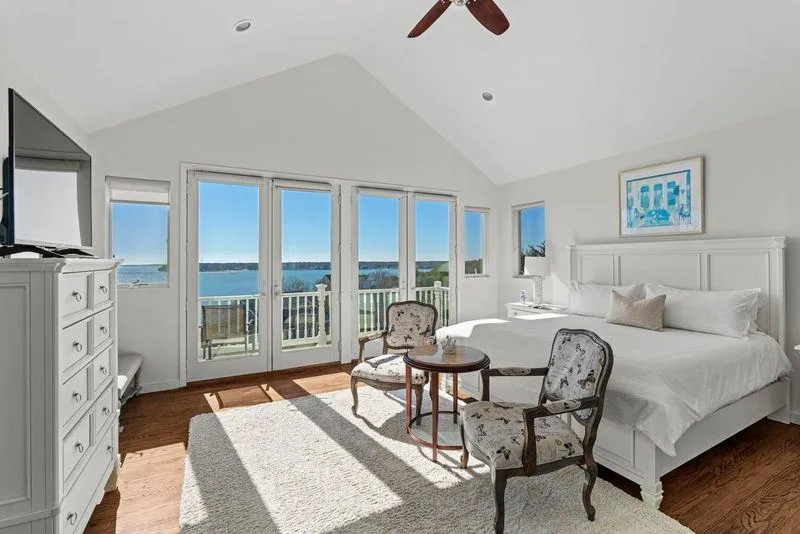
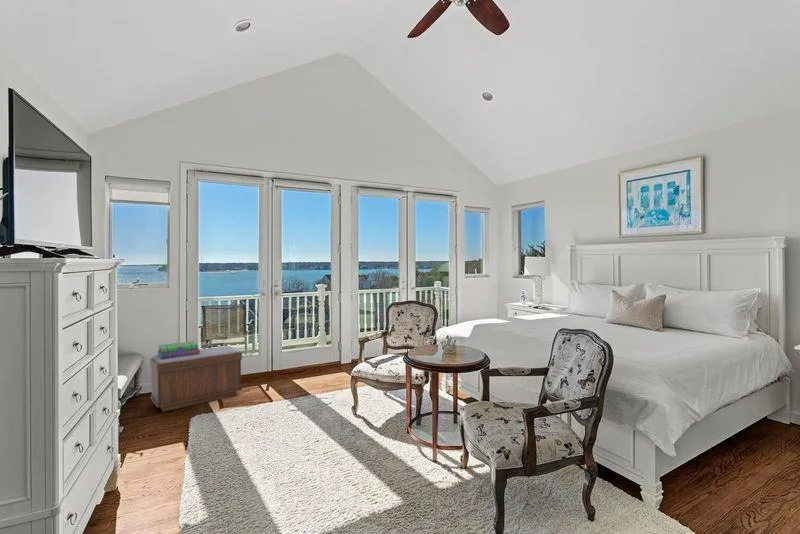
+ bench [149,345,243,413]
+ stack of books [156,340,200,358]
